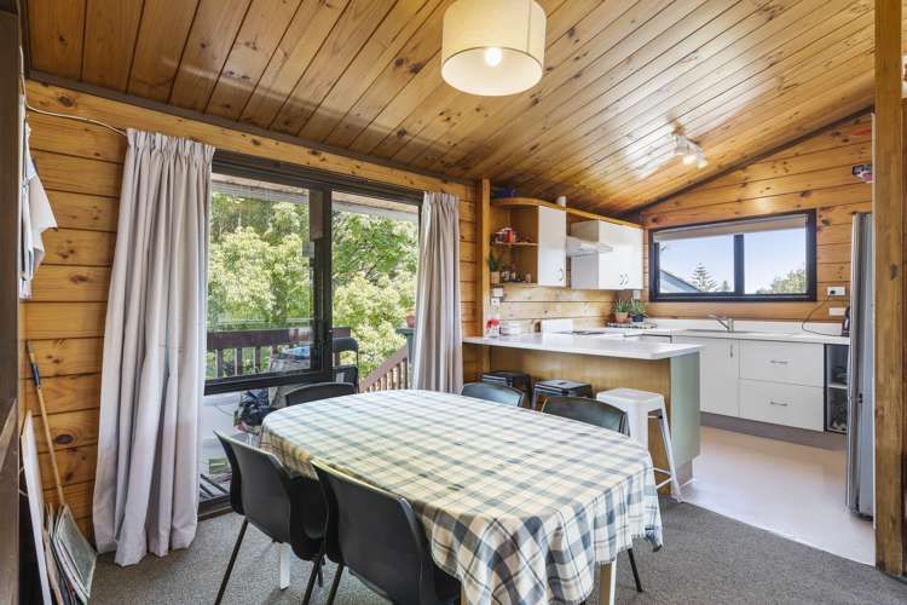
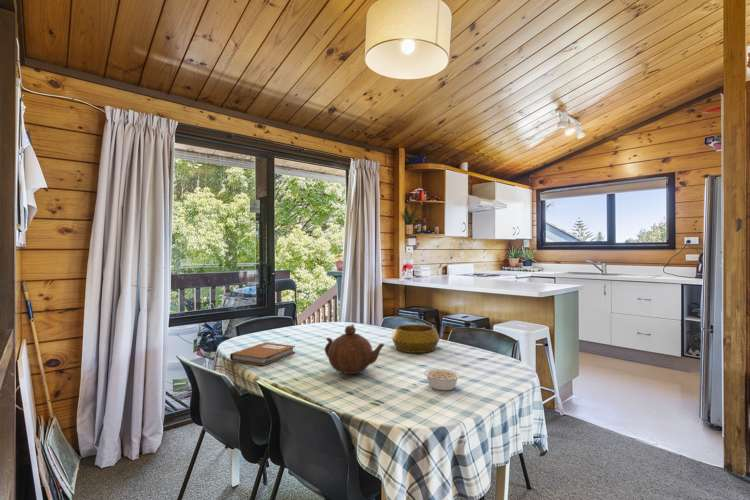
+ decorative bowl [391,323,441,354]
+ legume [423,368,462,391]
+ teapot [324,323,385,375]
+ notebook [229,342,296,366]
